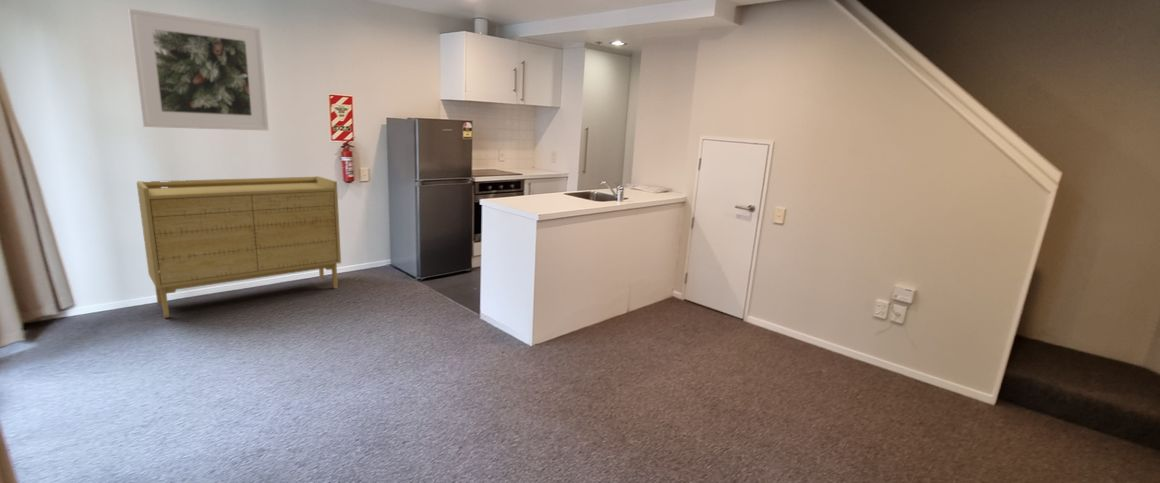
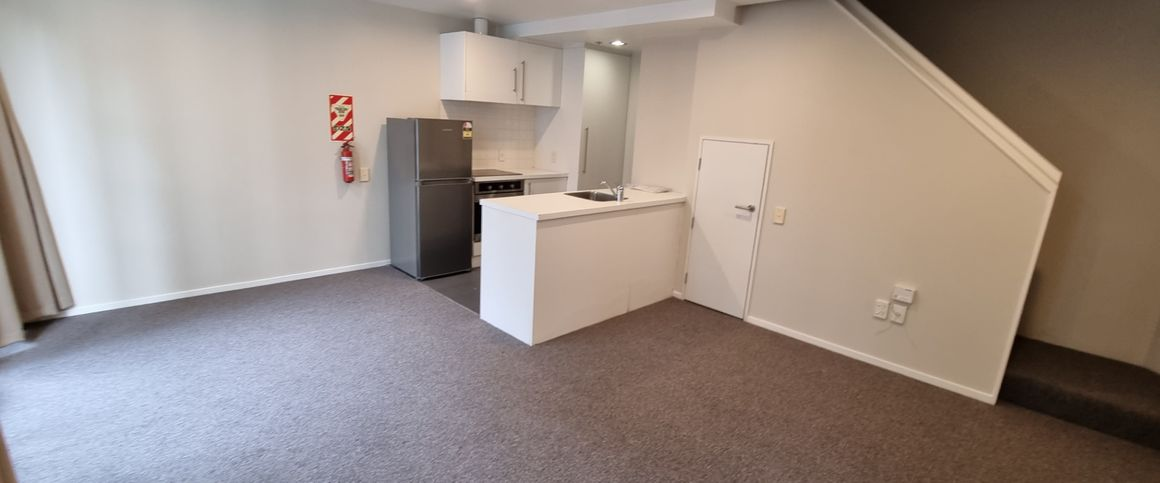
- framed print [128,8,270,131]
- sideboard [136,175,342,319]
